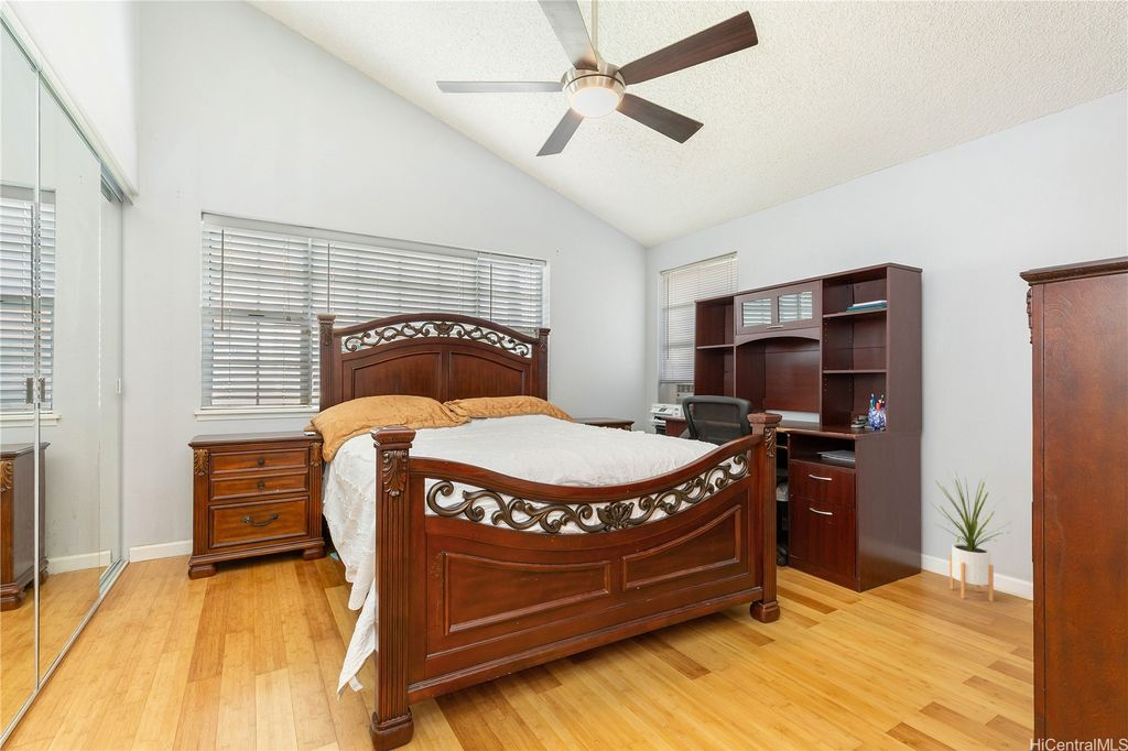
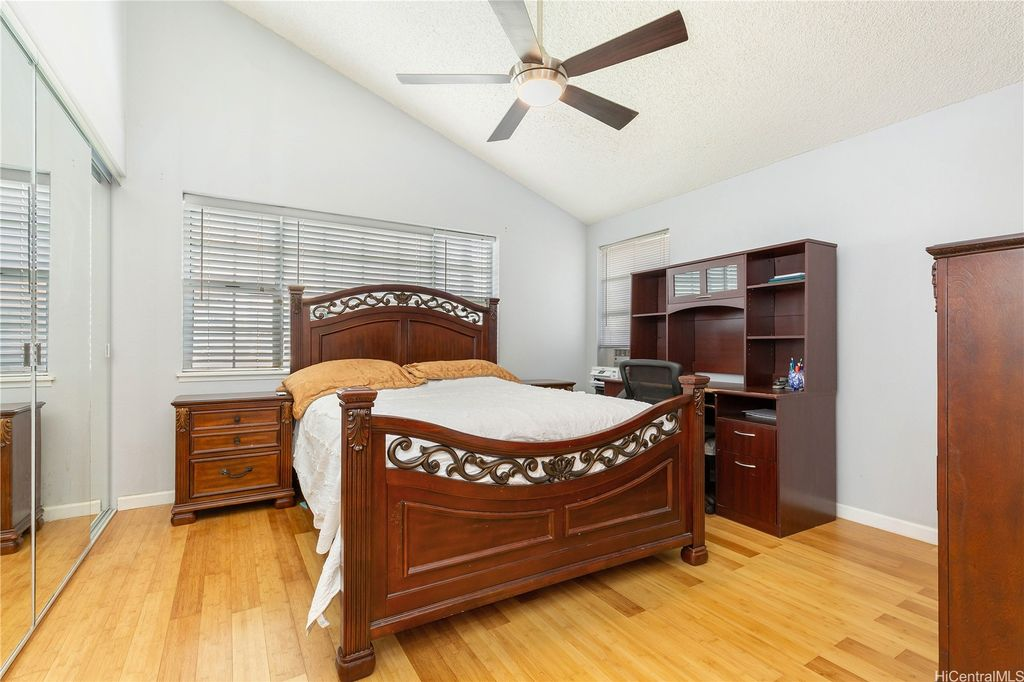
- house plant [930,472,1011,602]
